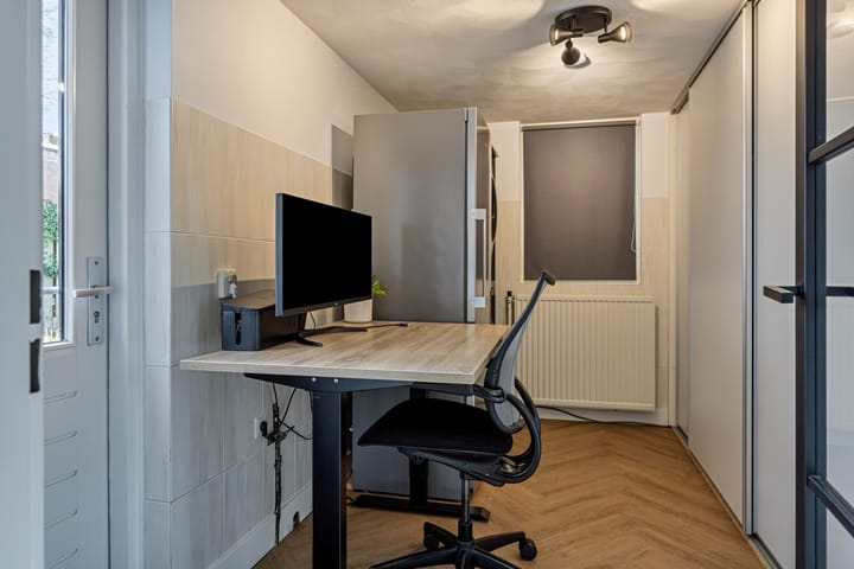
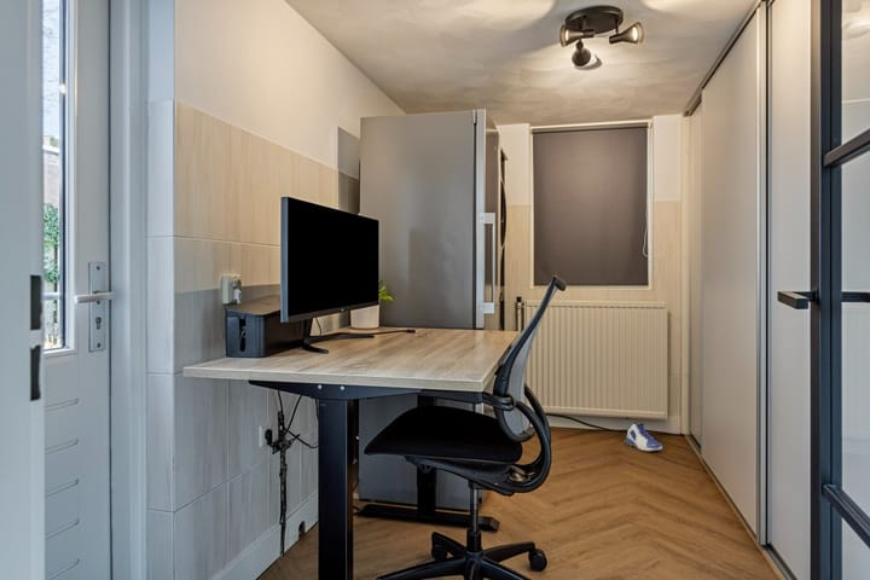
+ sneaker [624,420,663,452]
